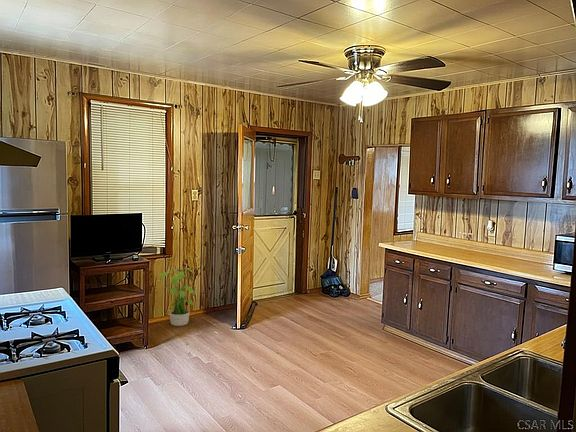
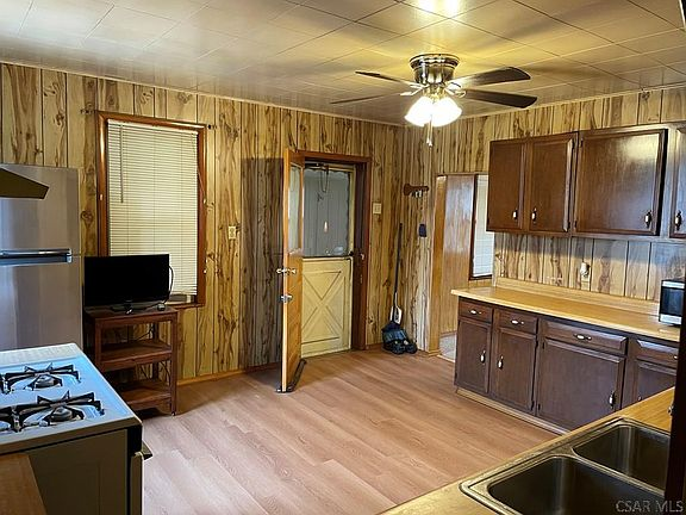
- potted plant [157,267,196,327]
